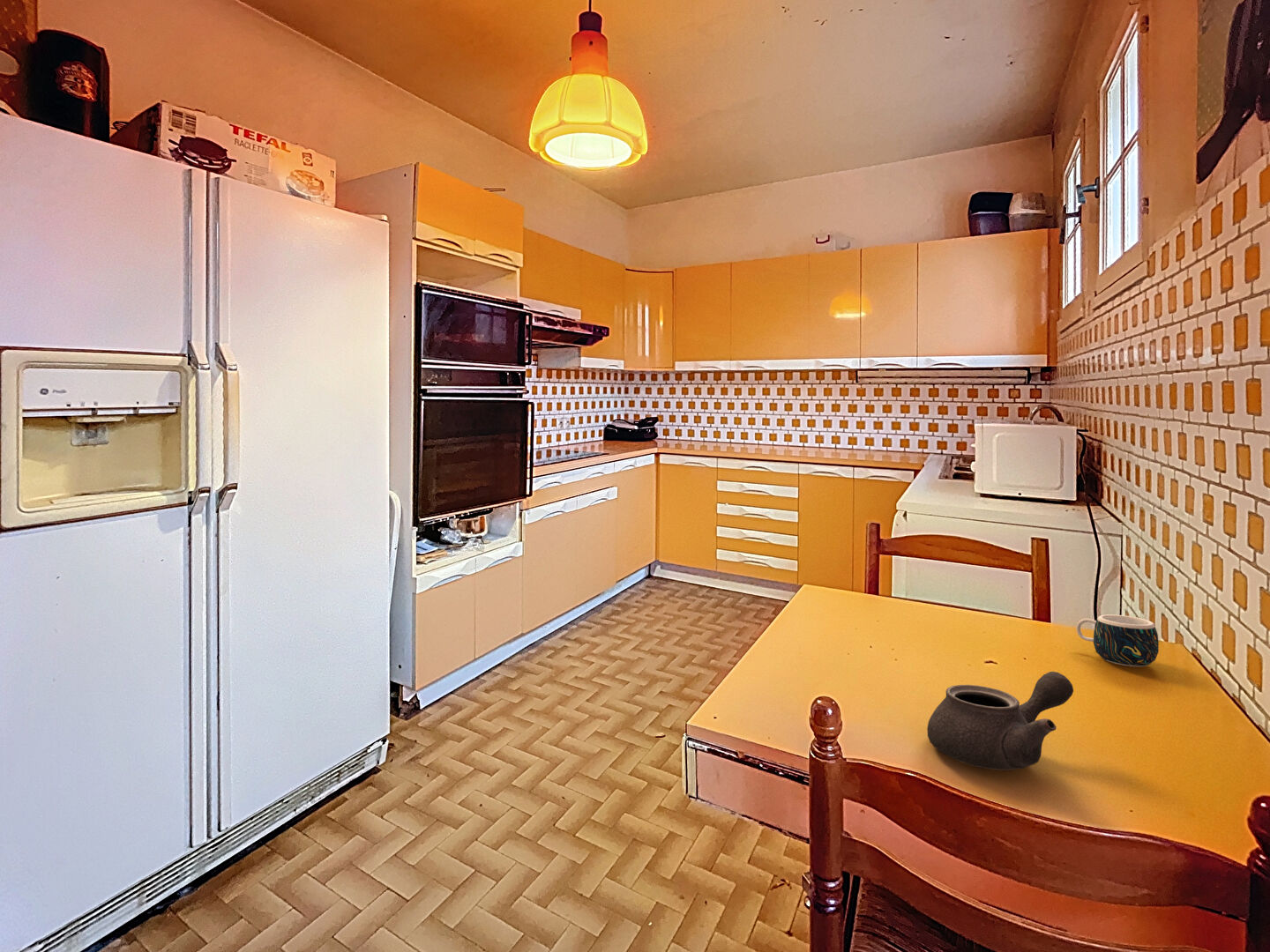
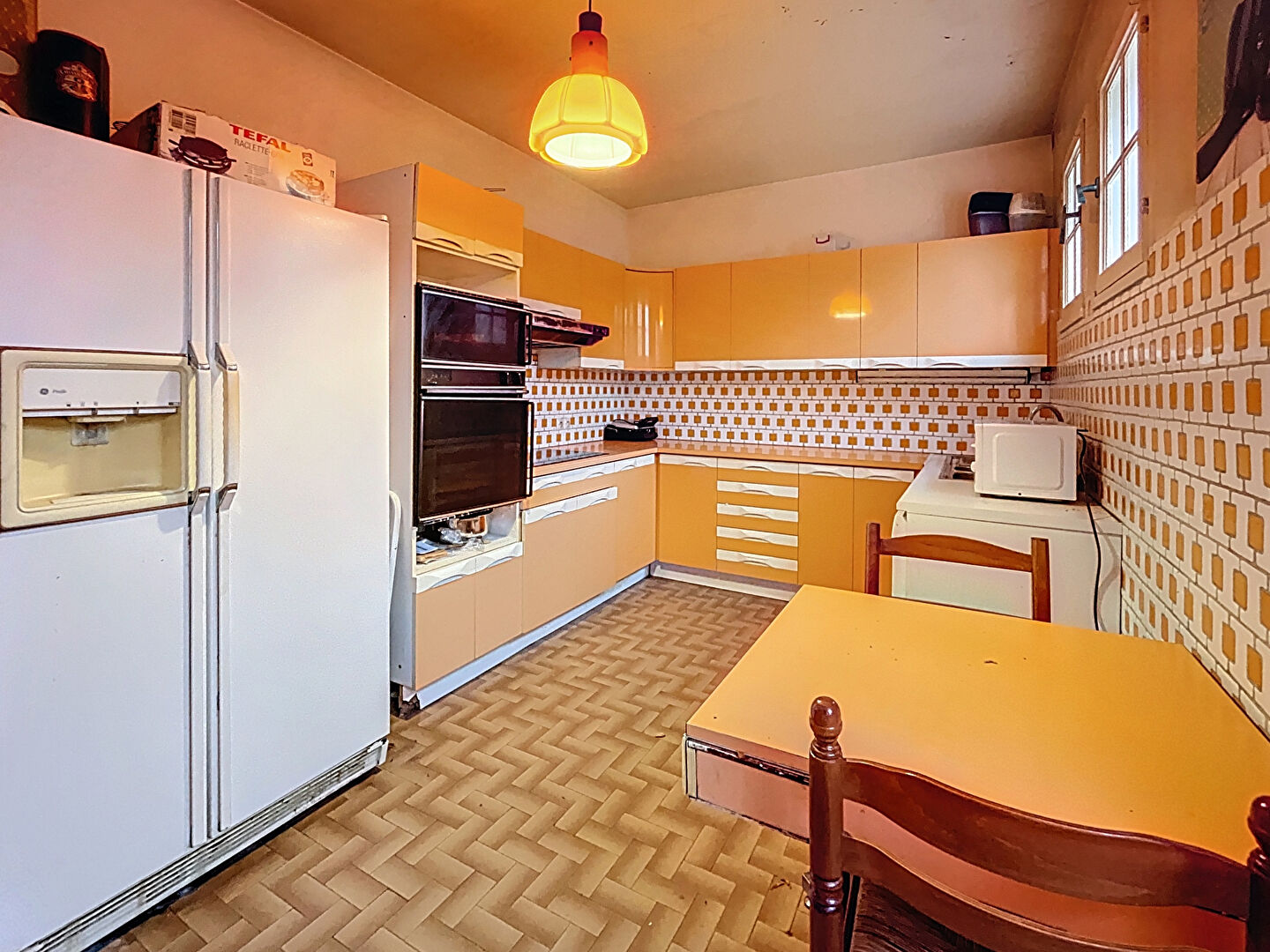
- mug [1076,614,1160,667]
- teapot [926,671,1074,771]
